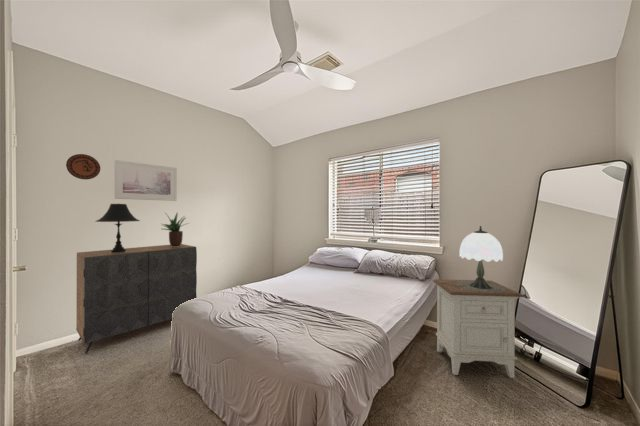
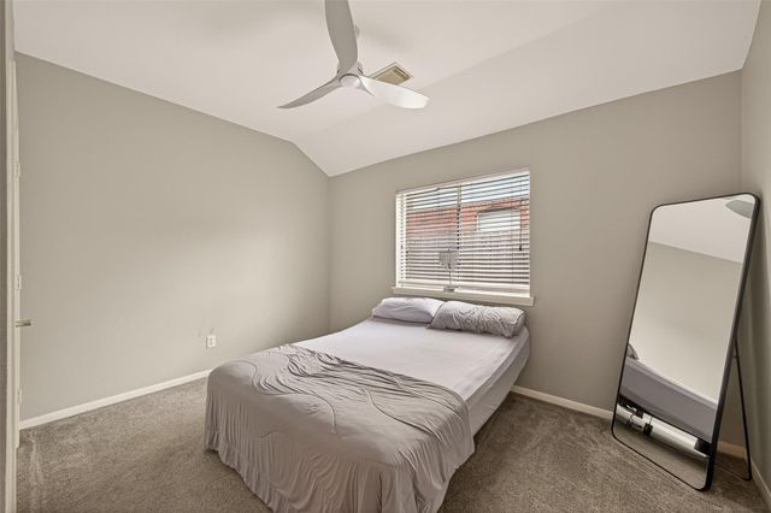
- dresser [75,243,198,355]
- table lamp [95,202,141,253]
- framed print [113,159,178,202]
- potted plant [161,211,189,247]
- table lamp [446,225,505,293]
- decorative plate [65,153,101,180]
- nightstand [432,278,525,379]
